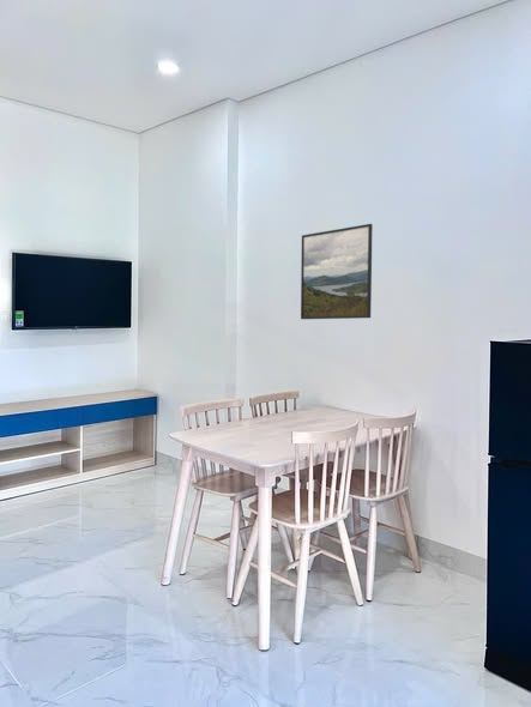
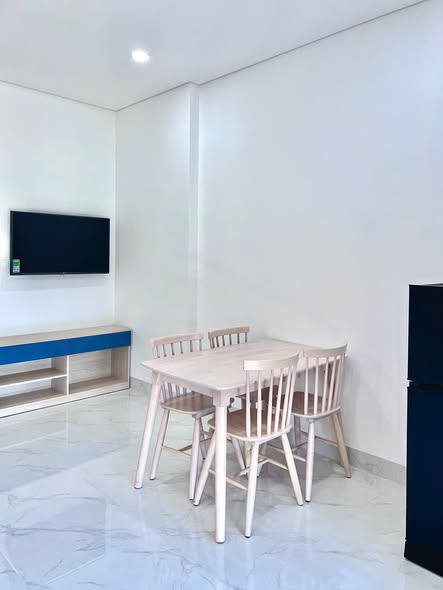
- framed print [300,223,374,320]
